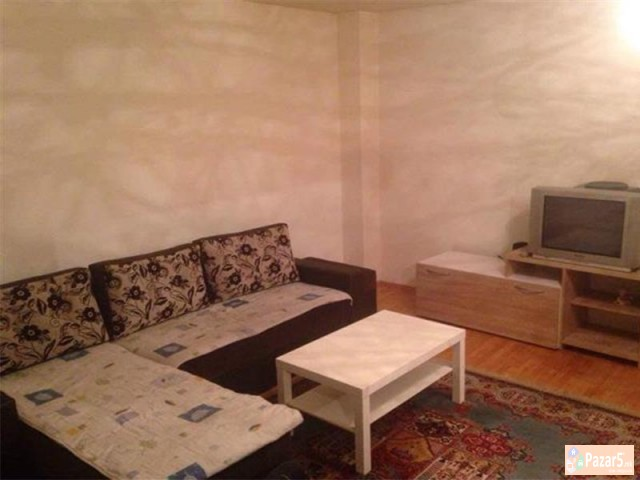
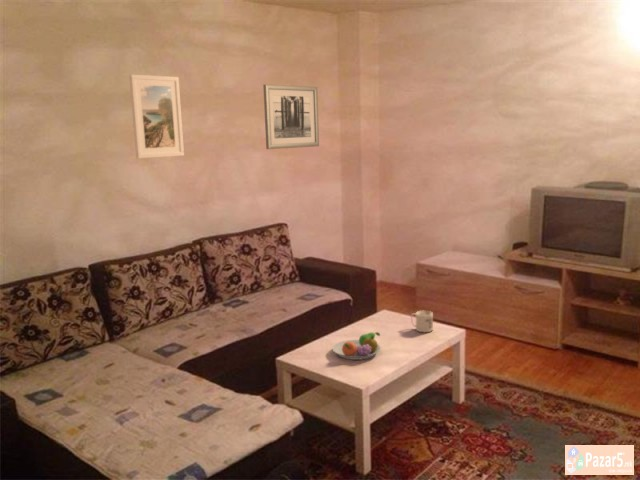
+ fruit bowl [331,331,381,361]
+ mug [410,310,434,333]
+ wall art [262,84,320,150]
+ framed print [128,73,185,160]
